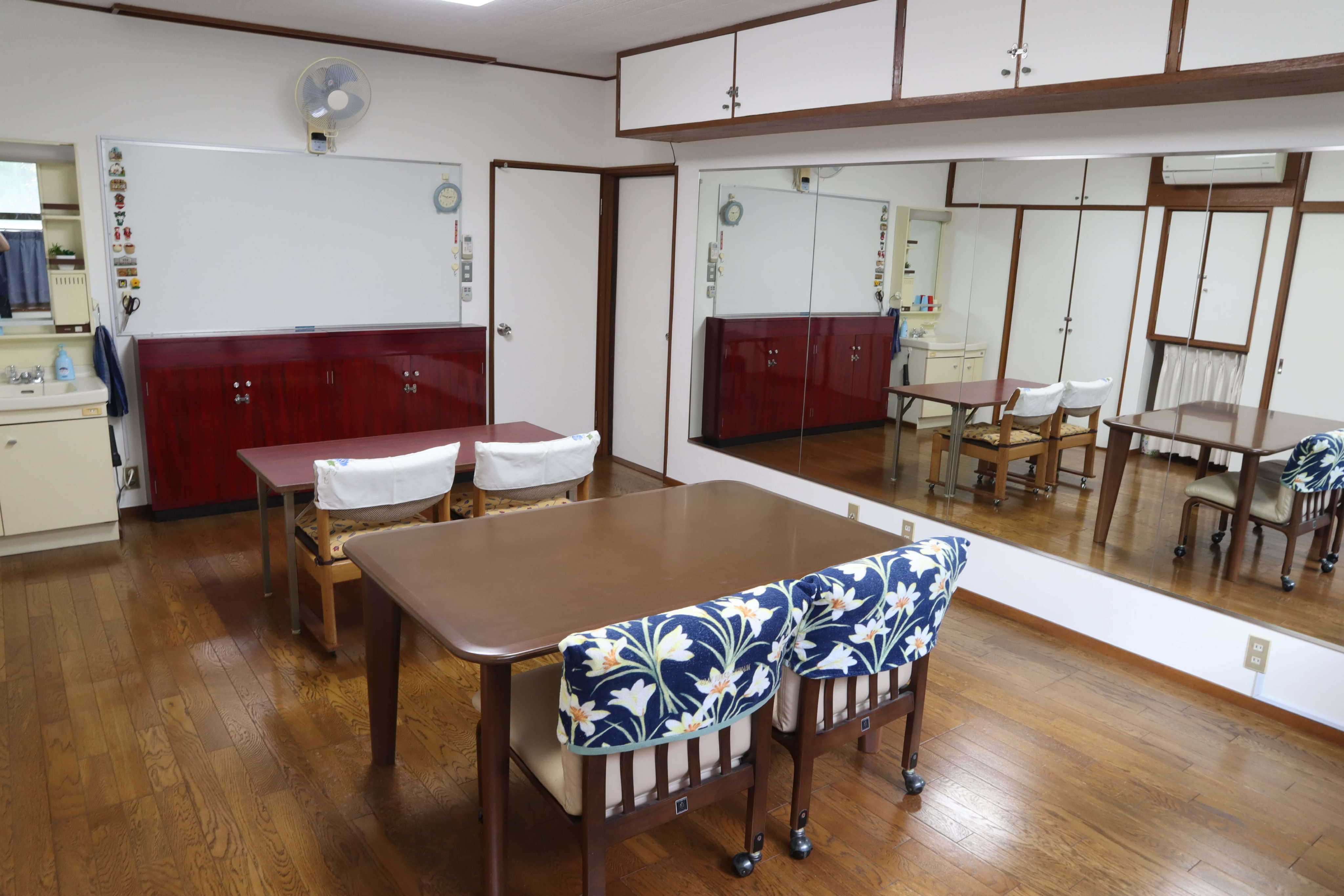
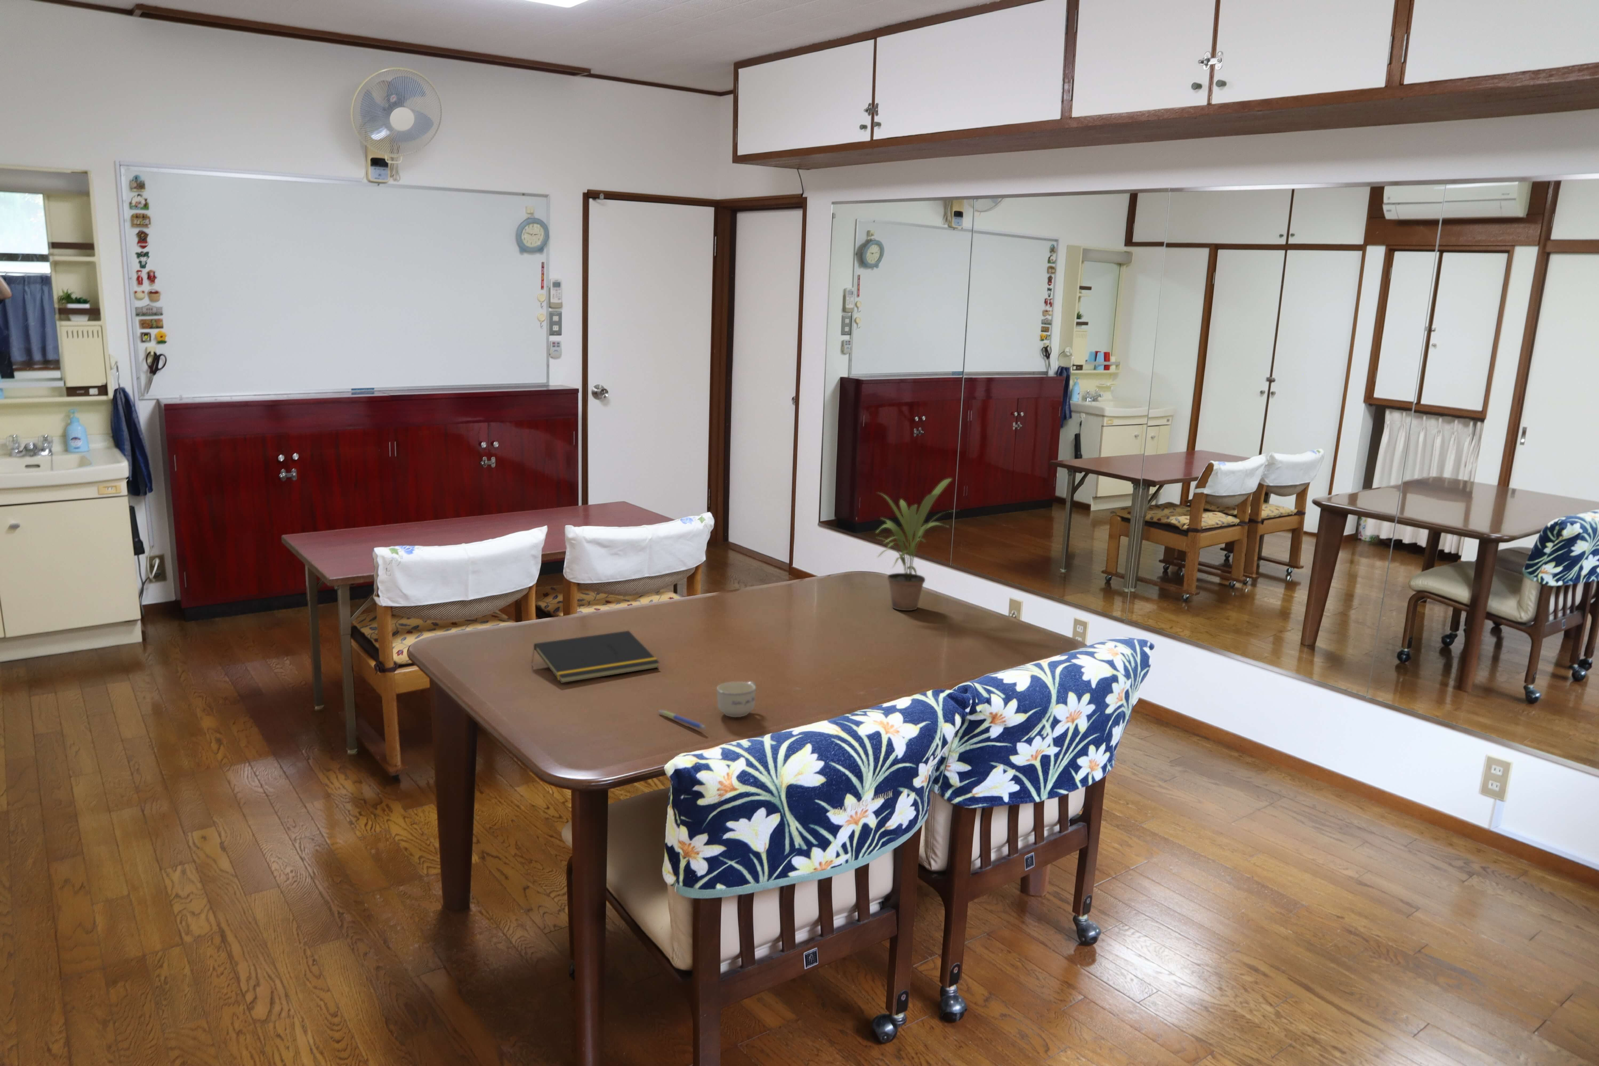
+ cup [716,682,757,717]
+ notepad [531,631,660,683]
+ pen [658,709,707,730]
+ potted plant [876,478,960,610]
